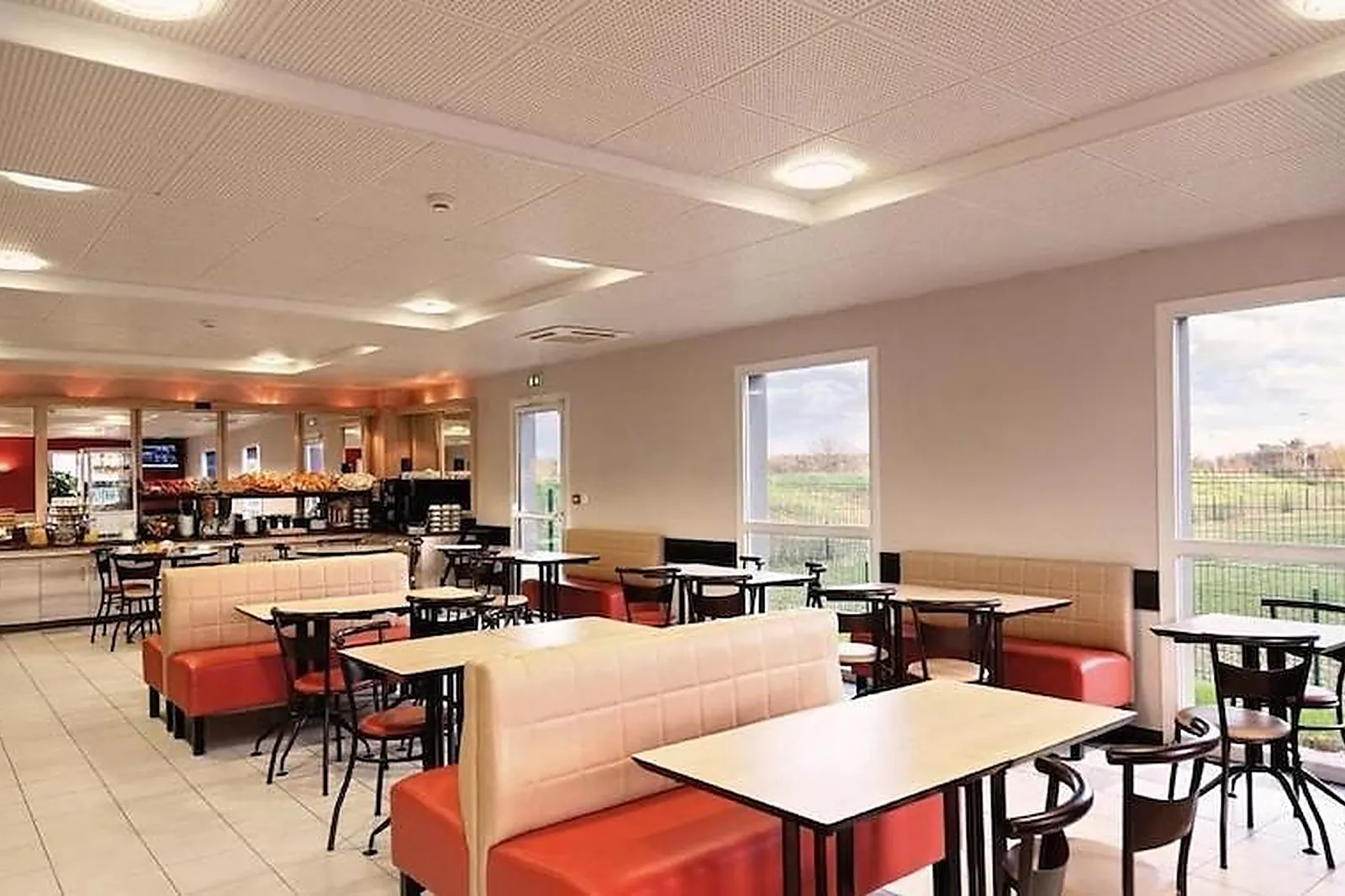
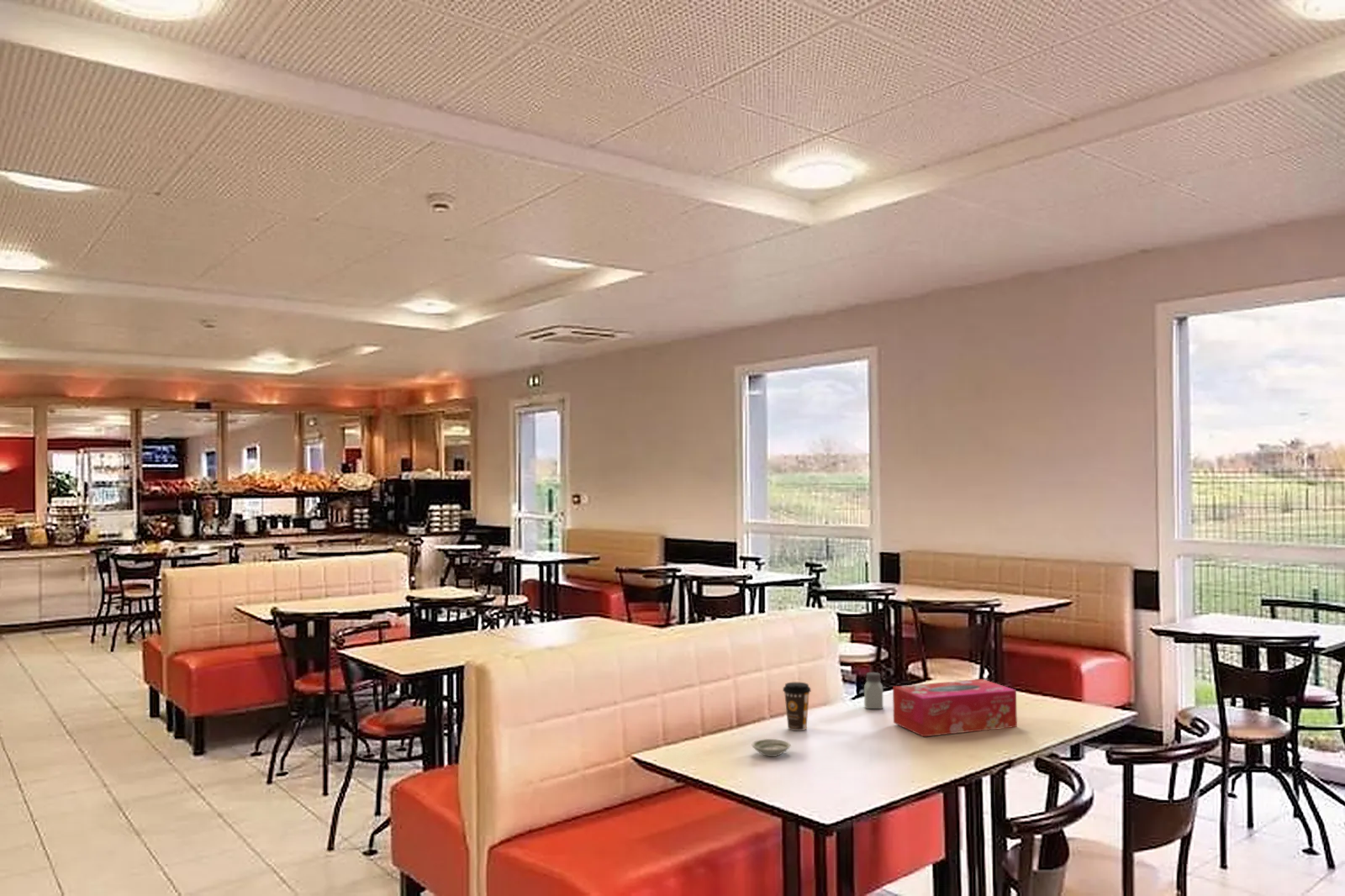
+ saucer [752,738,791,757]
+ coffee cup [782,682,812,731]
+ tissue box [892,678,1018,737]
+ saltshaker [863,672,884,709]
